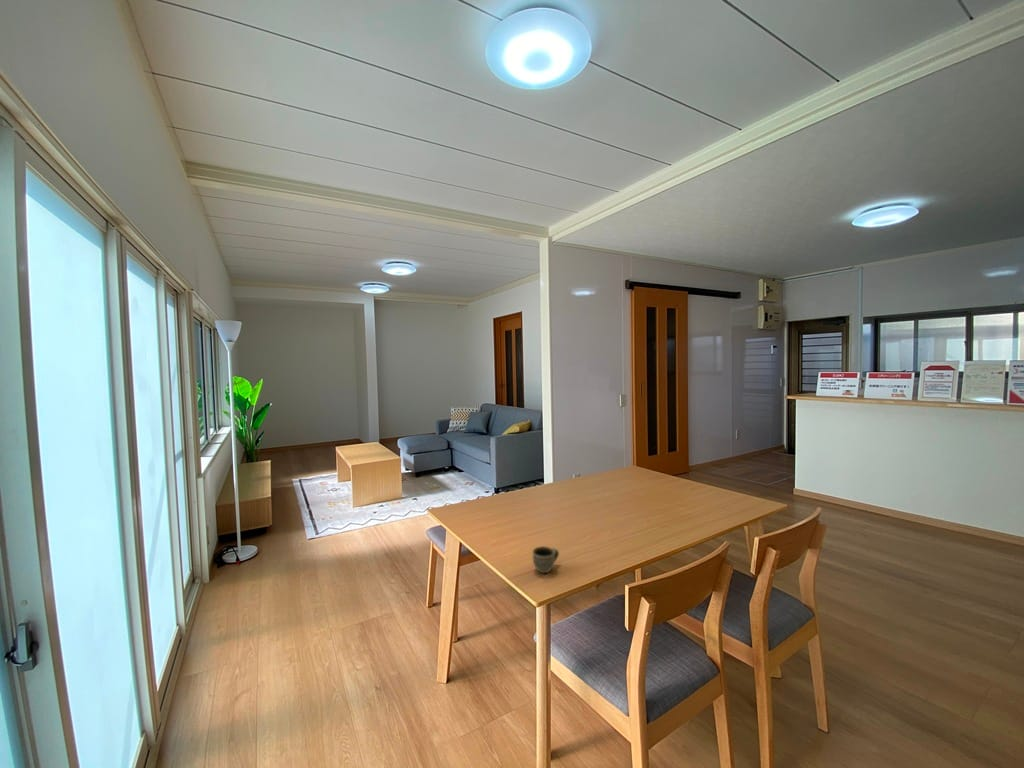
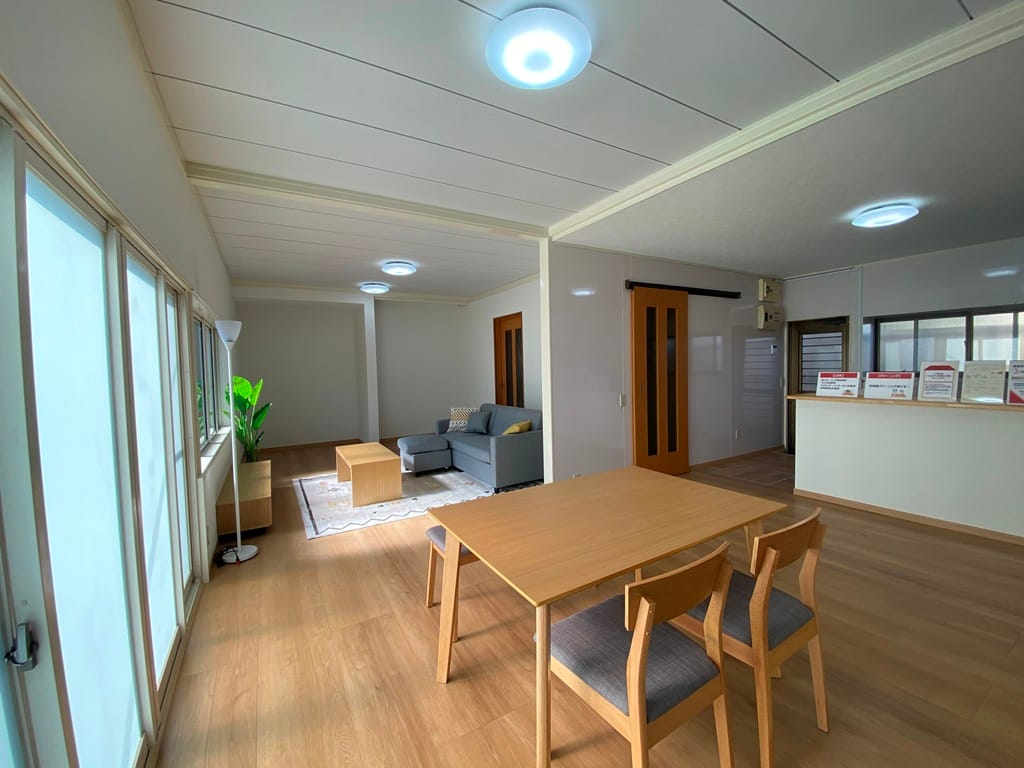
- cup [531,545,560,574]
